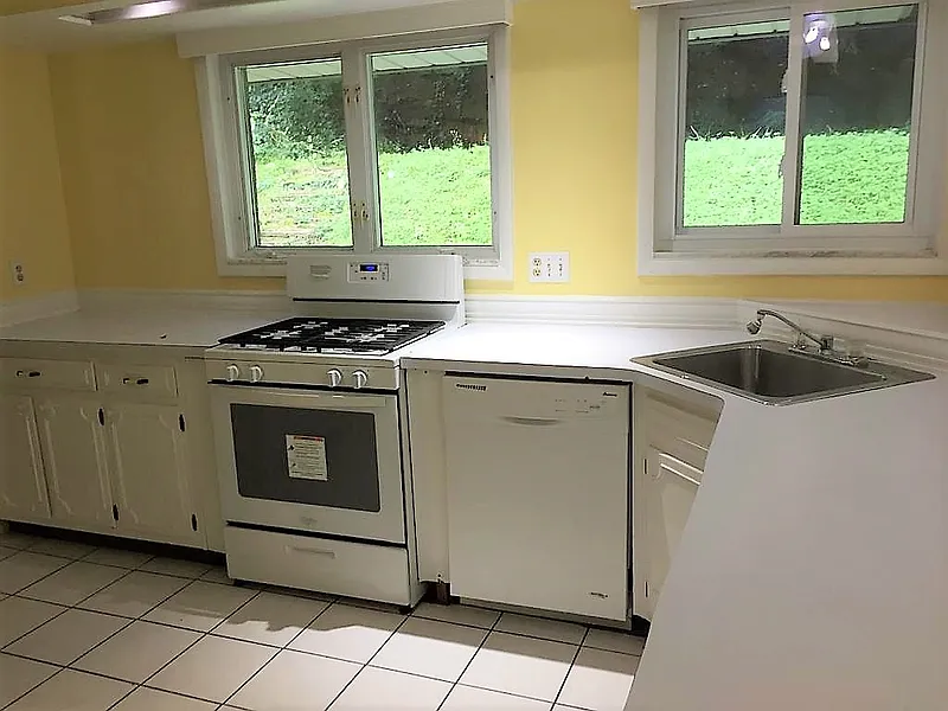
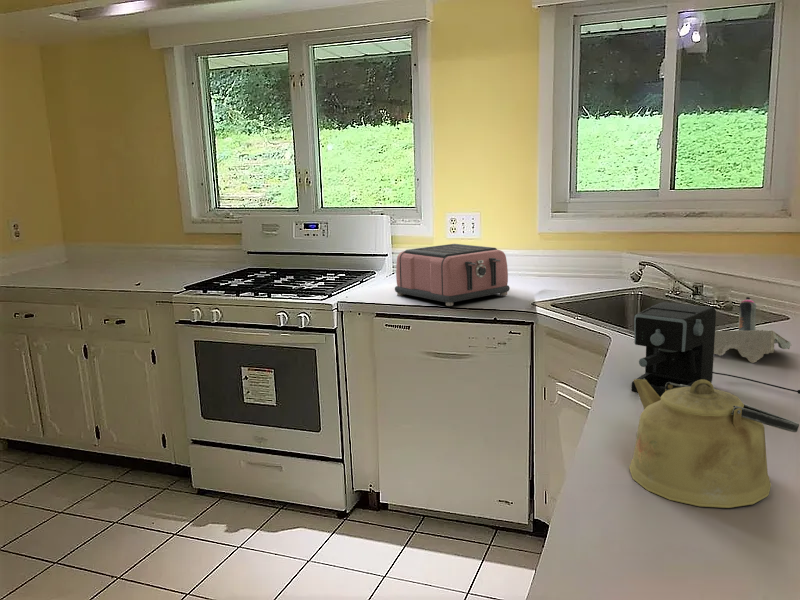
+ toaster [394,243,511,307]
+ spray can [714,296,792,364]
+ kettle [628,378,800,509]
+ coffee maker [631,301,800,397]
